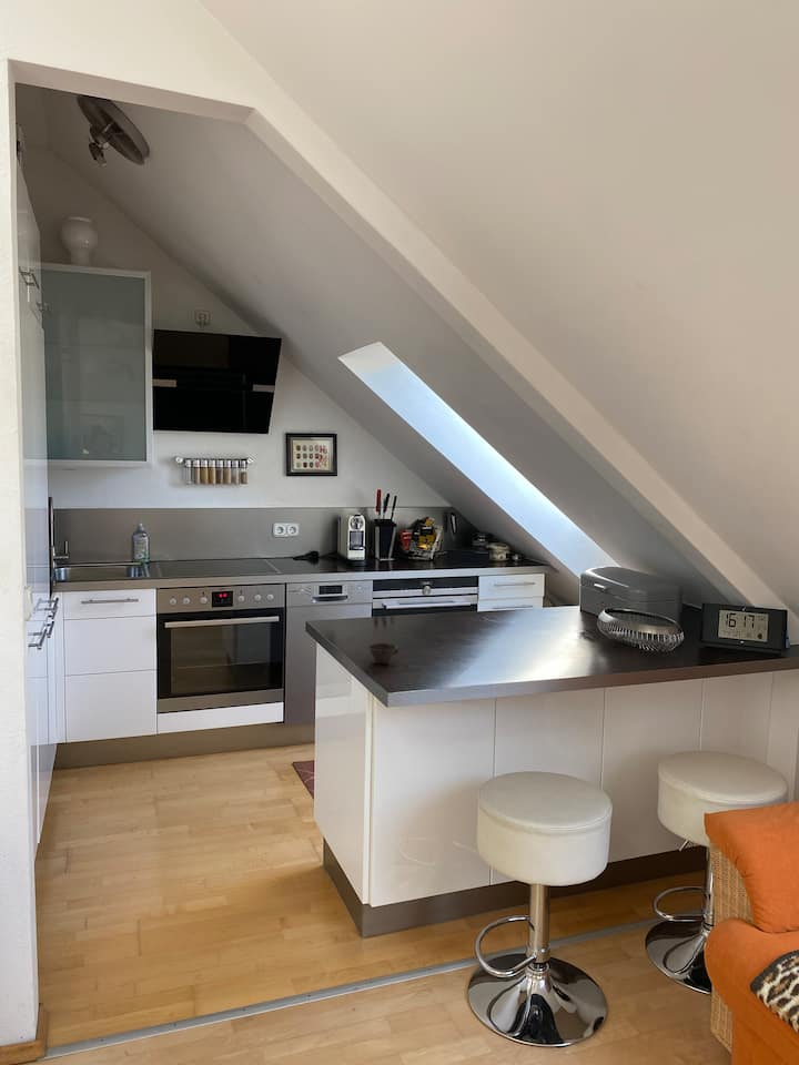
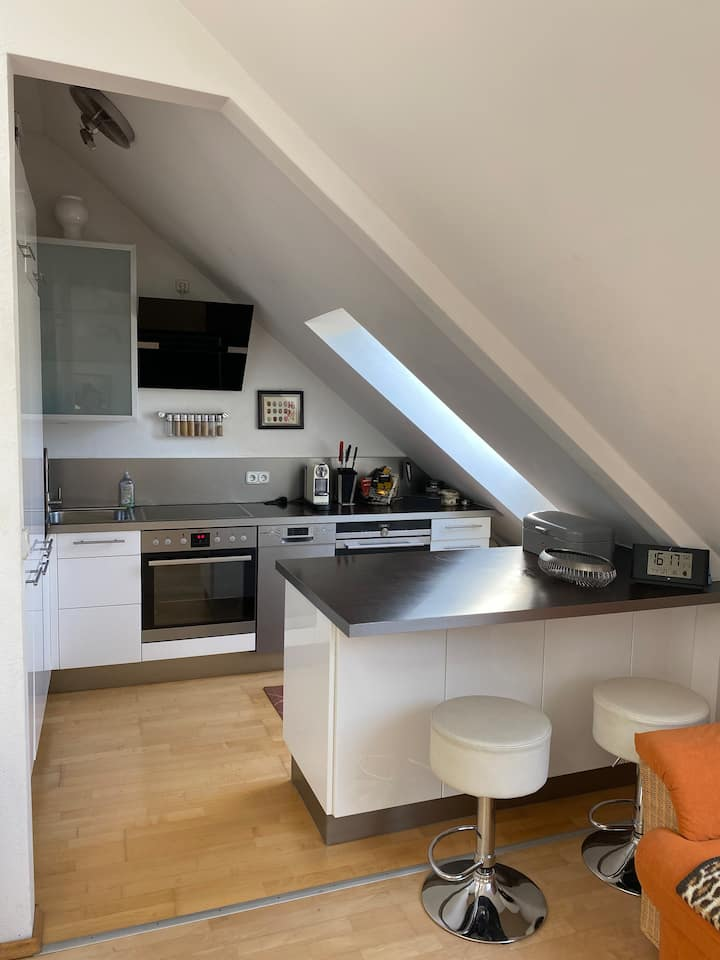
- cup [367,642,400,665]
